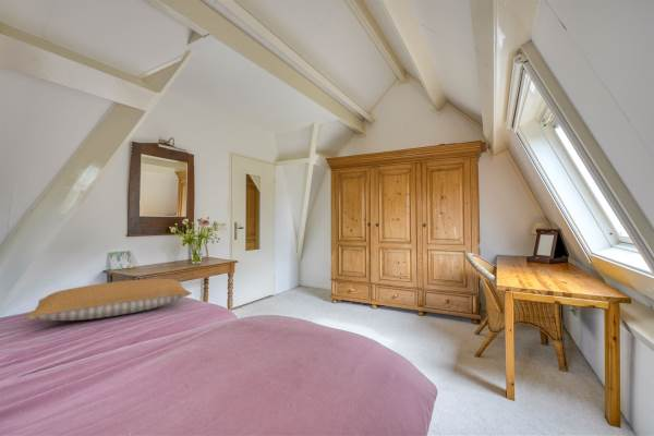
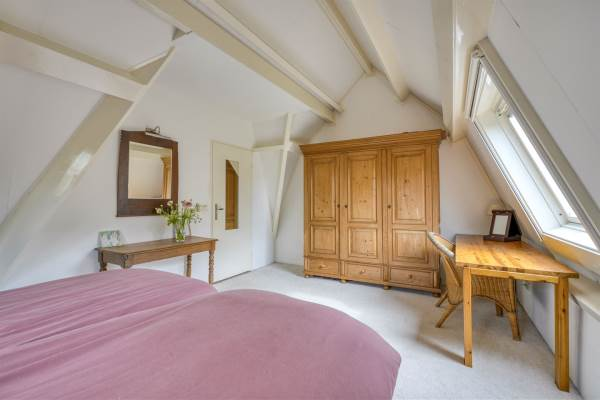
- pillow [24,278,193,322]
